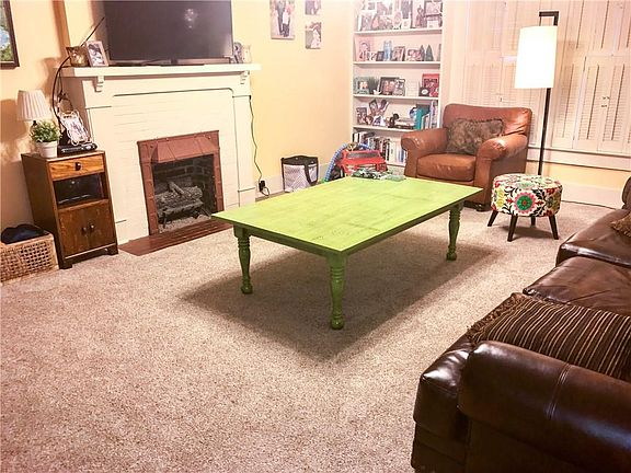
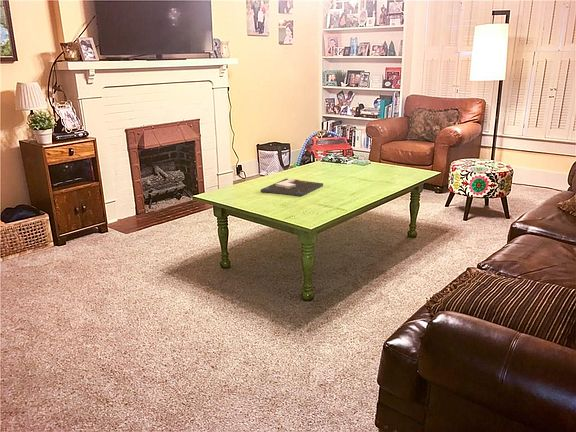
+ board game [260,178,324,197]
